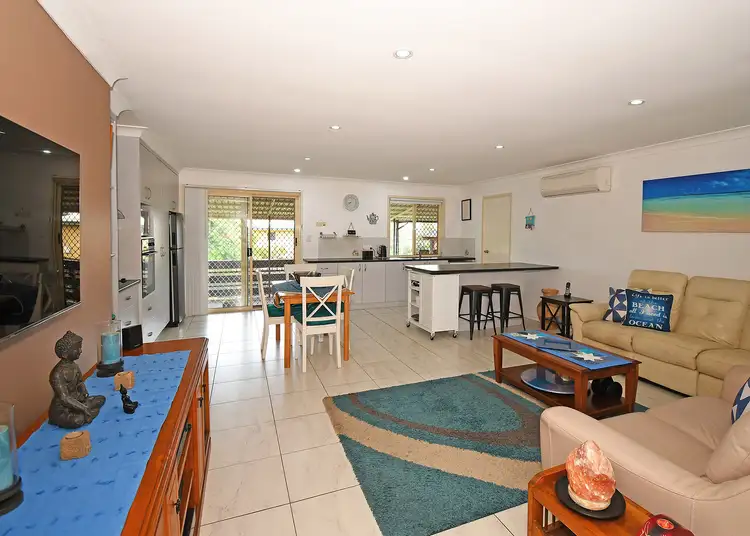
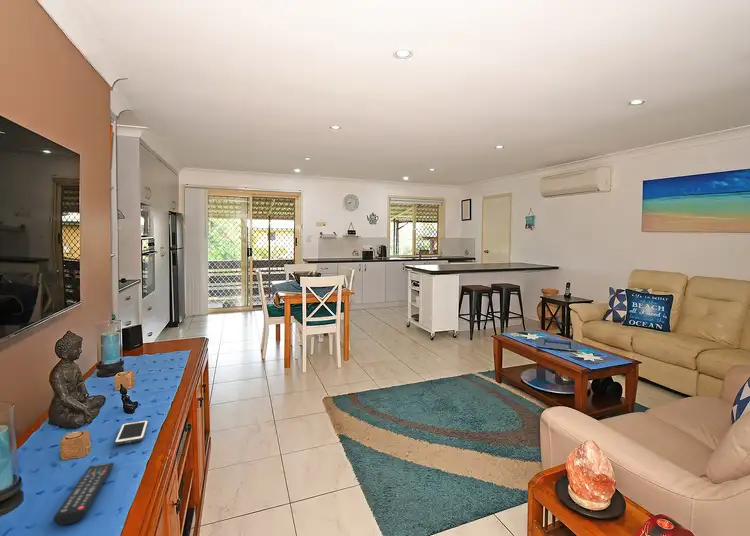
+ cell phone [114,419,149,446]
+ remote control [53,462,115,526]
